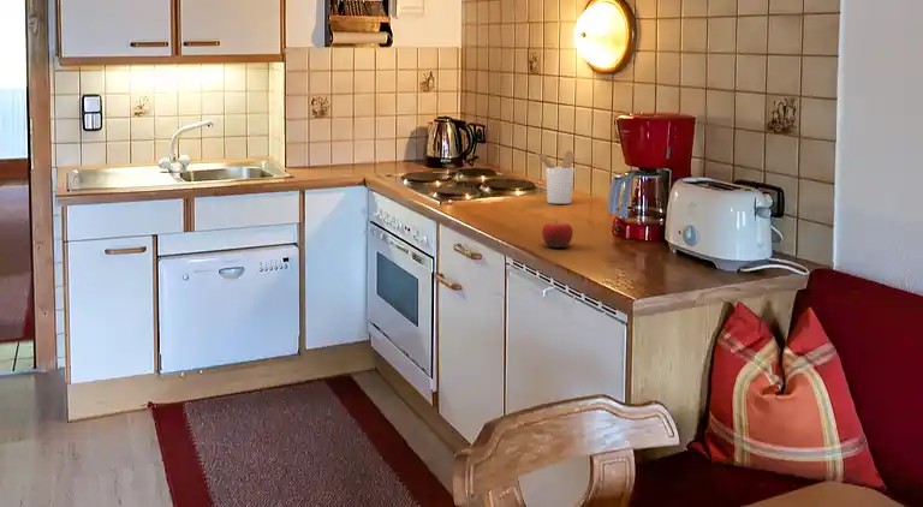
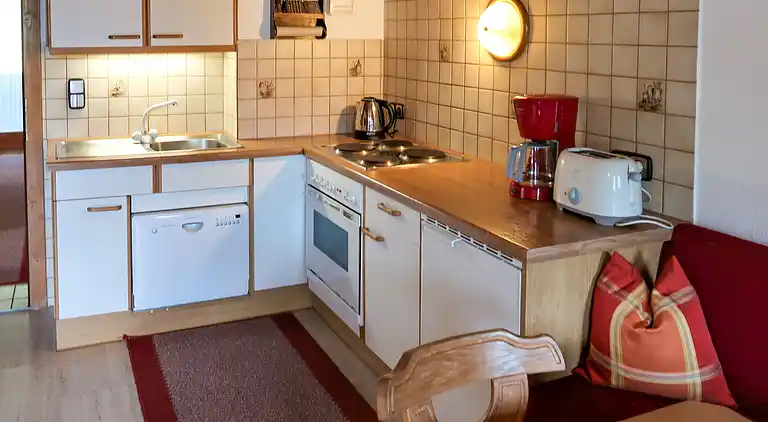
- fruit [541,221,574,249]
- utensil holder [535,149,576,204]
